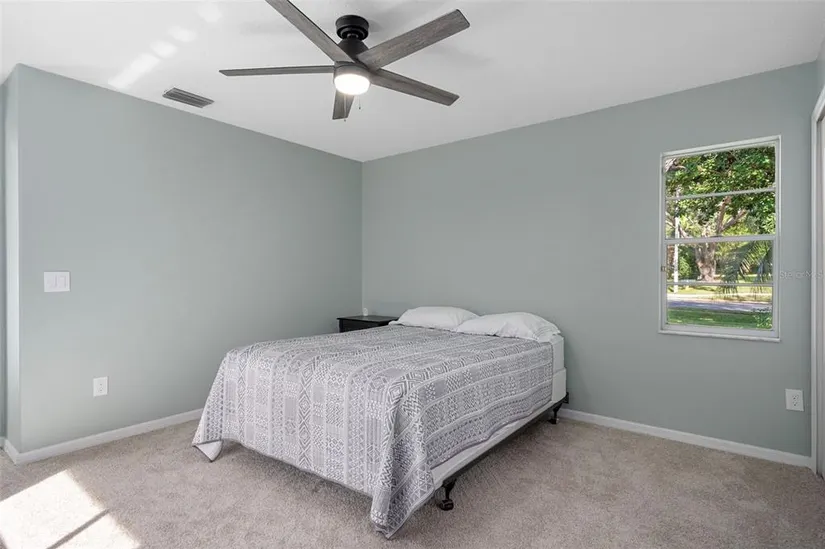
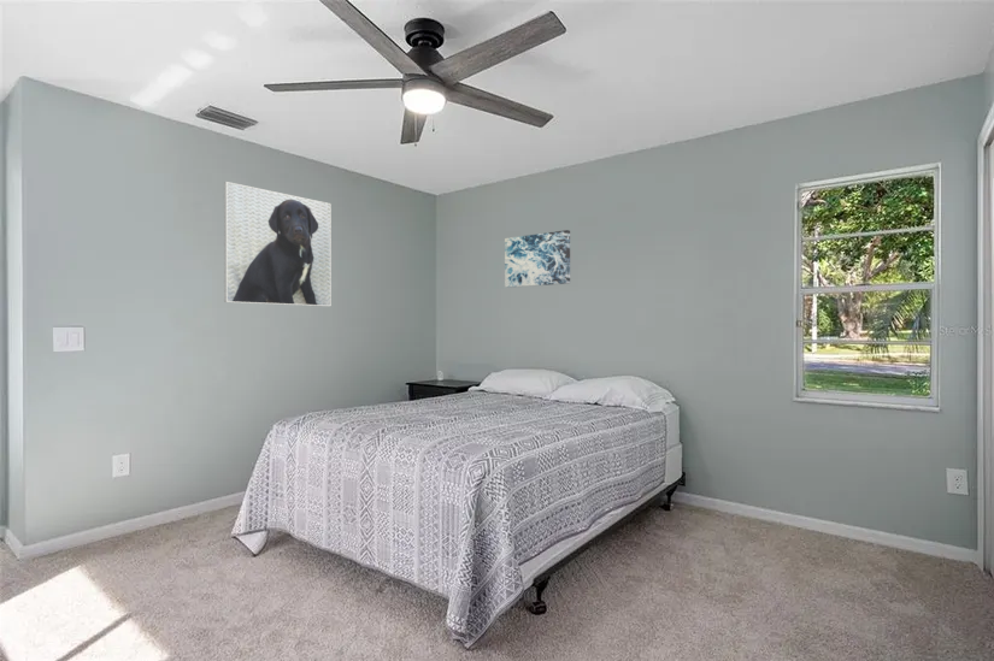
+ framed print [223,181,333,307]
+ wall art [504,229,571,289]
